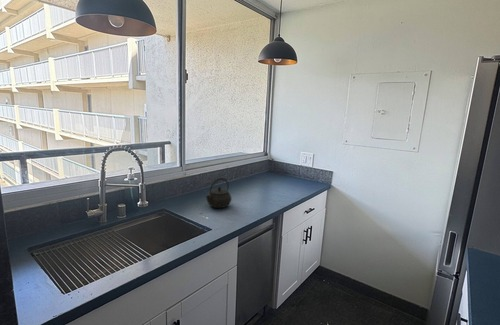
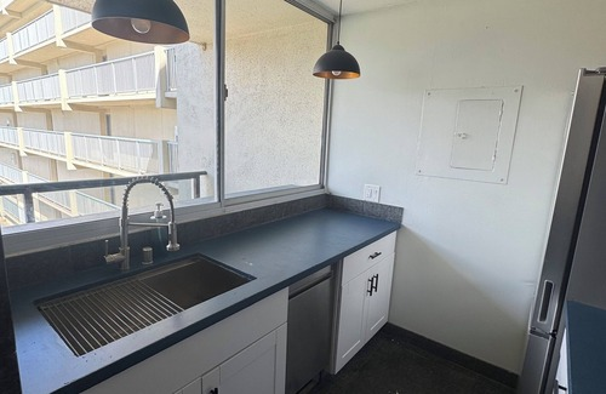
- kettle [205,177,232,209]
